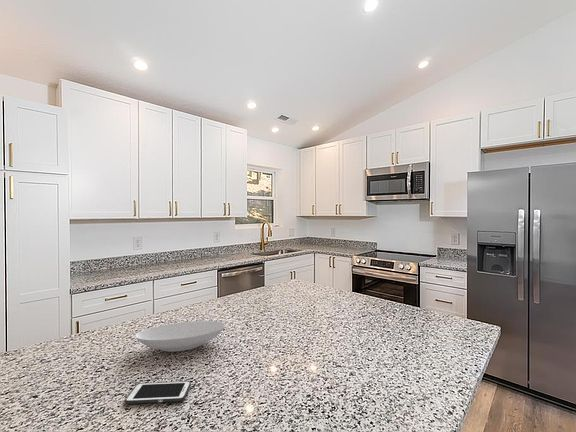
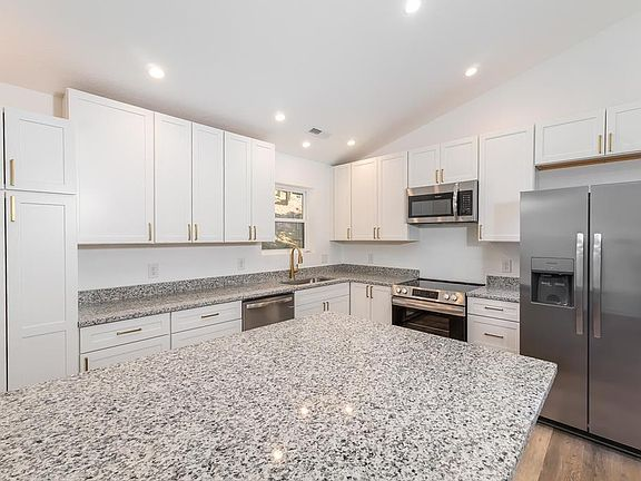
- bowl [134,320,226,353]
- cell phone [124,380,192,405]
